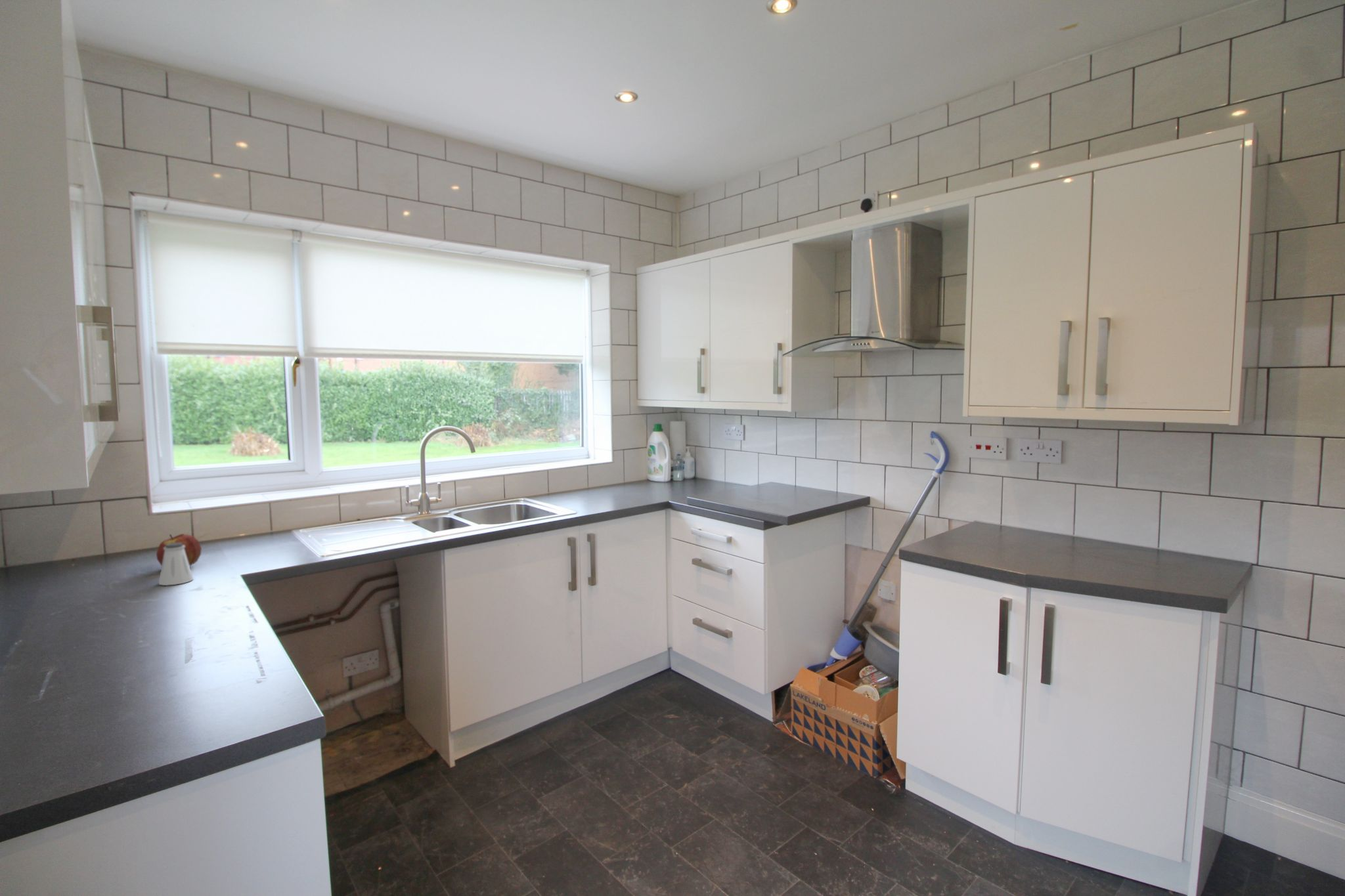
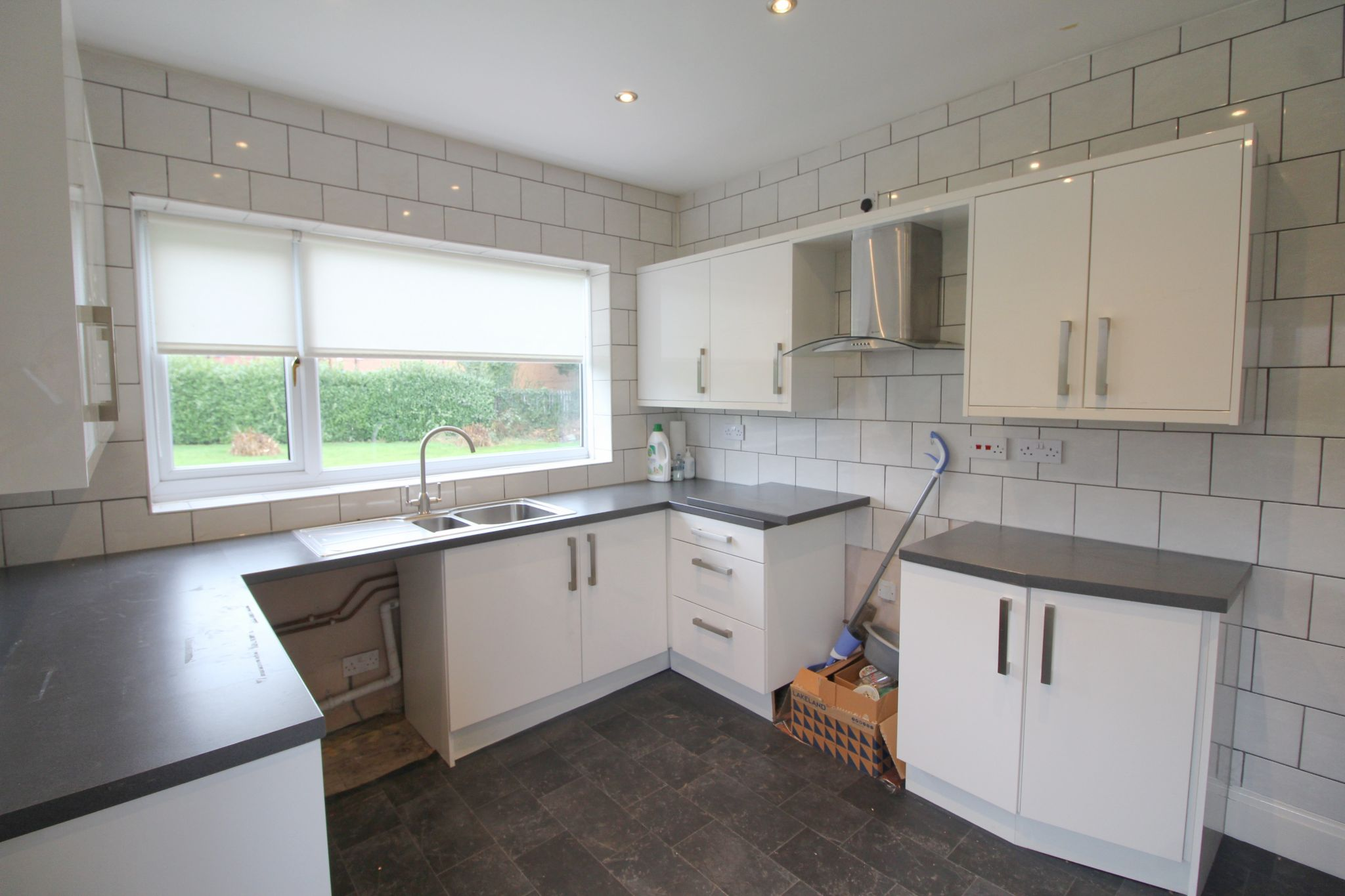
- apple [156,533,202,566]
- saltshaker [158,543,194,586]
